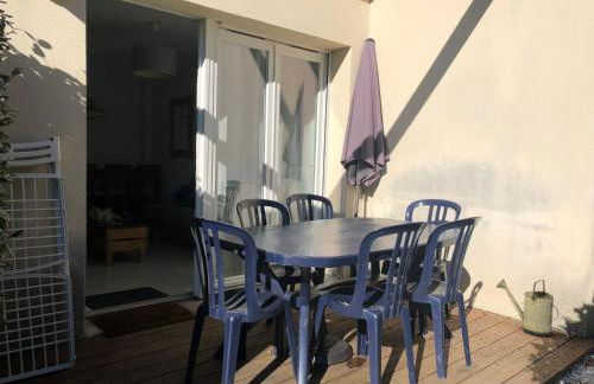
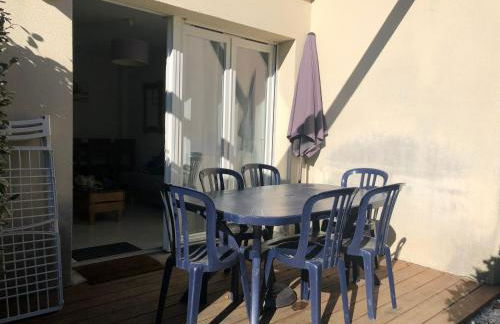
- watering can [495,277,560,337]
